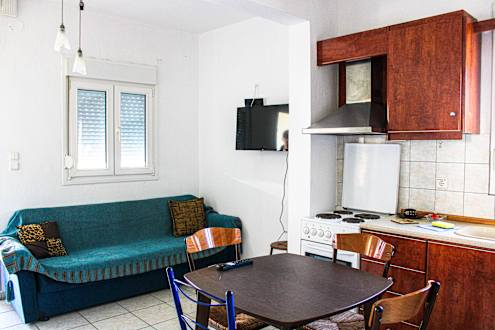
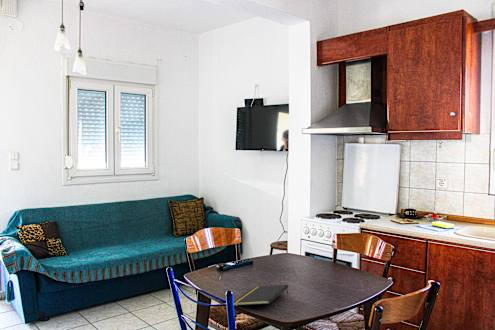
+ notepad [233,284,289,307]
